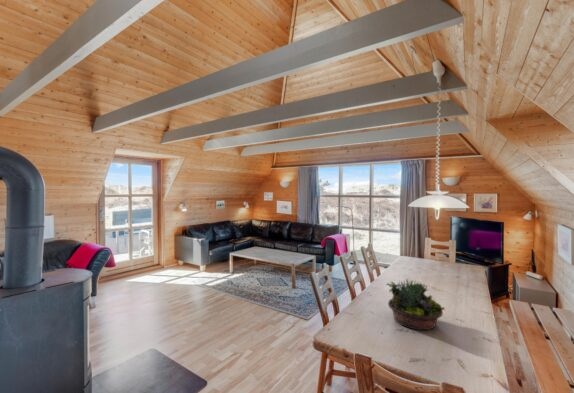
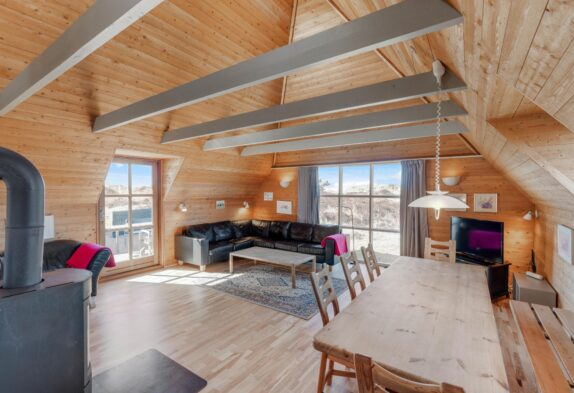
- succulent planter [385,278,446,331]
